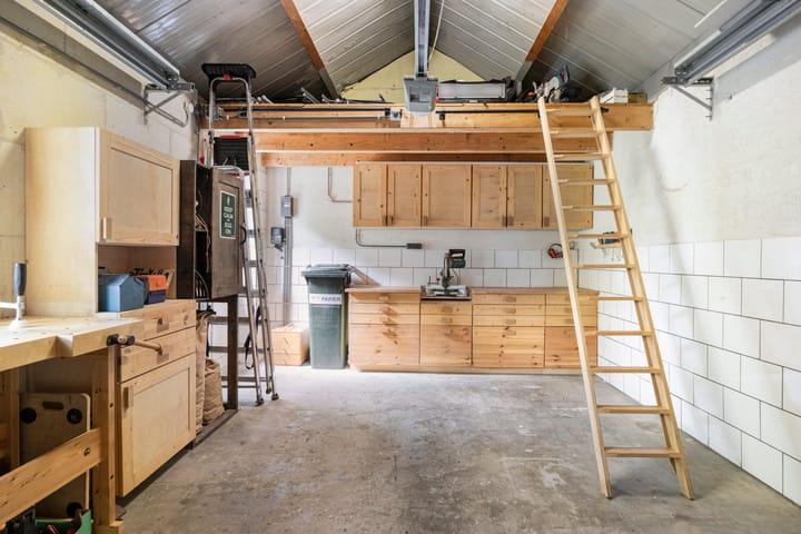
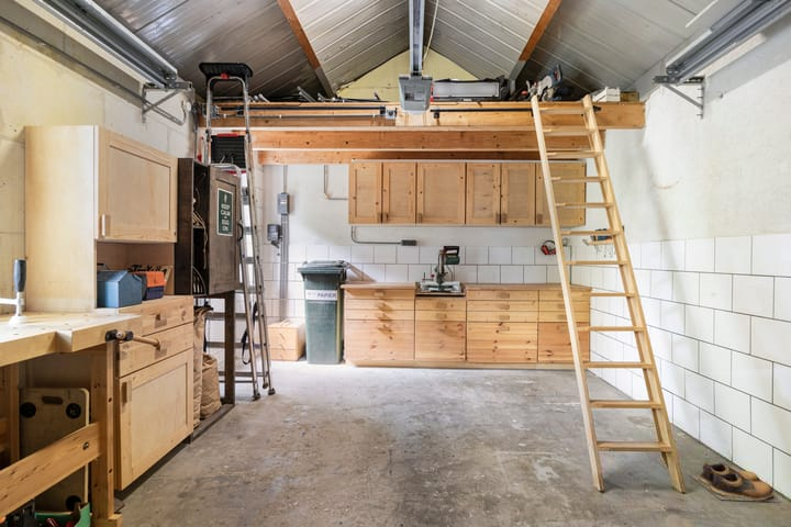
+ shoes [690,462,783,503]
